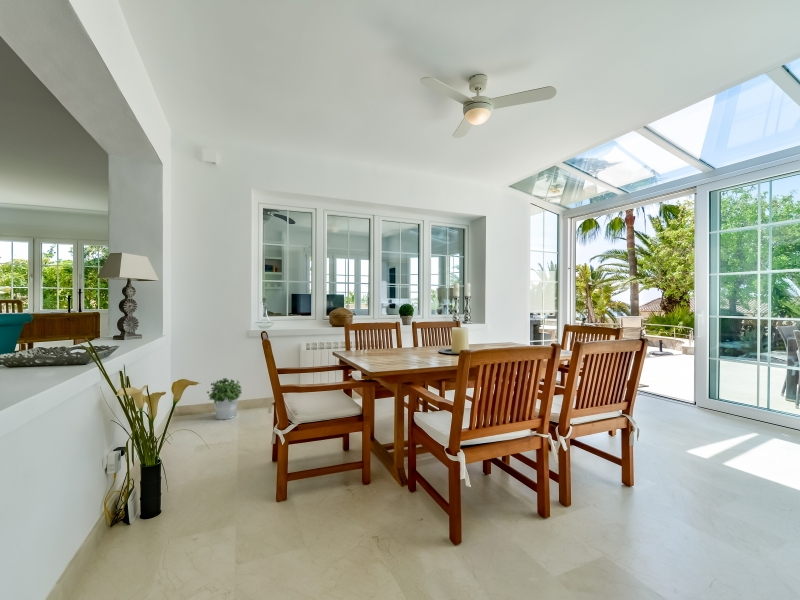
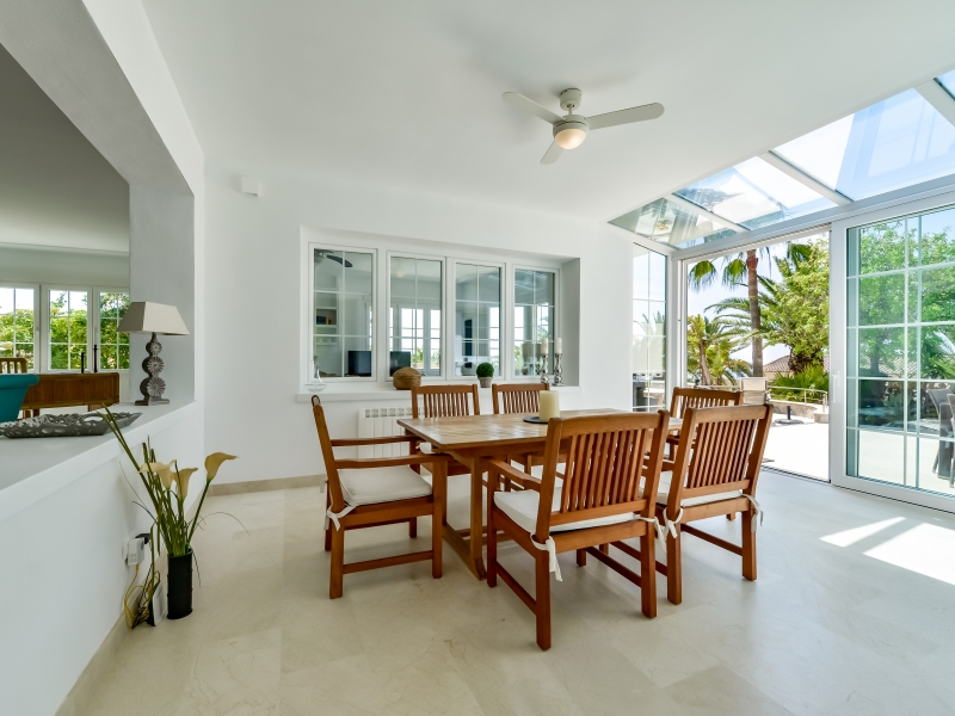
- potted plant [205,377,243,420]
